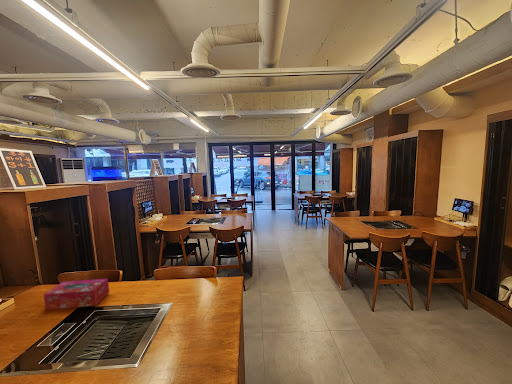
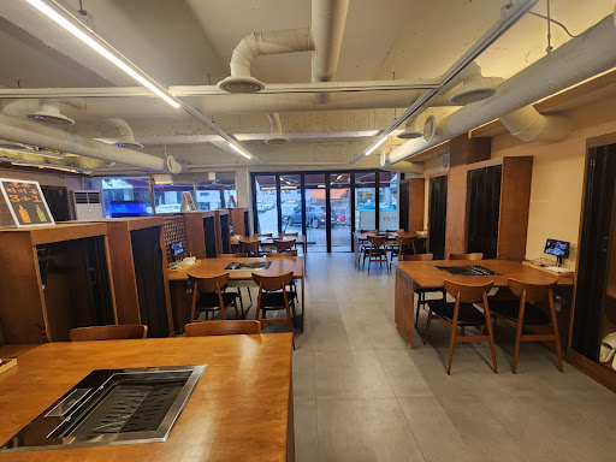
- tissue box [43,278,110,310]
